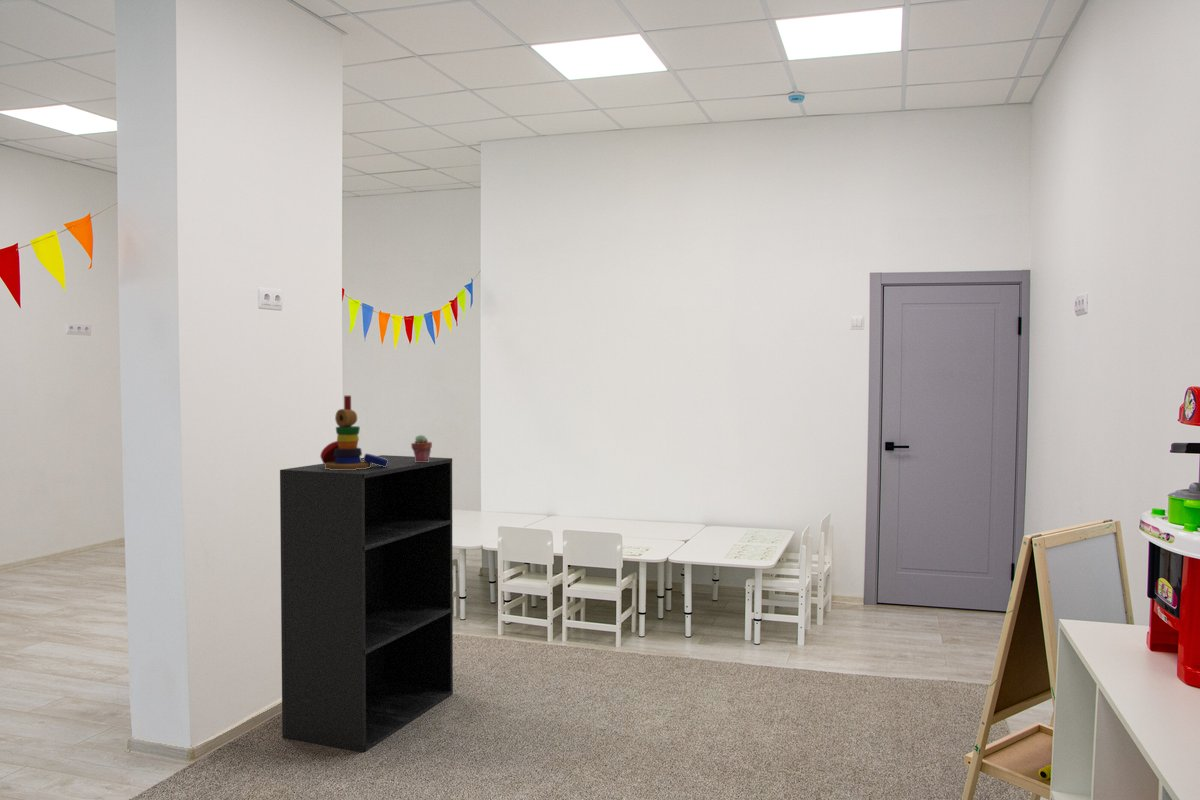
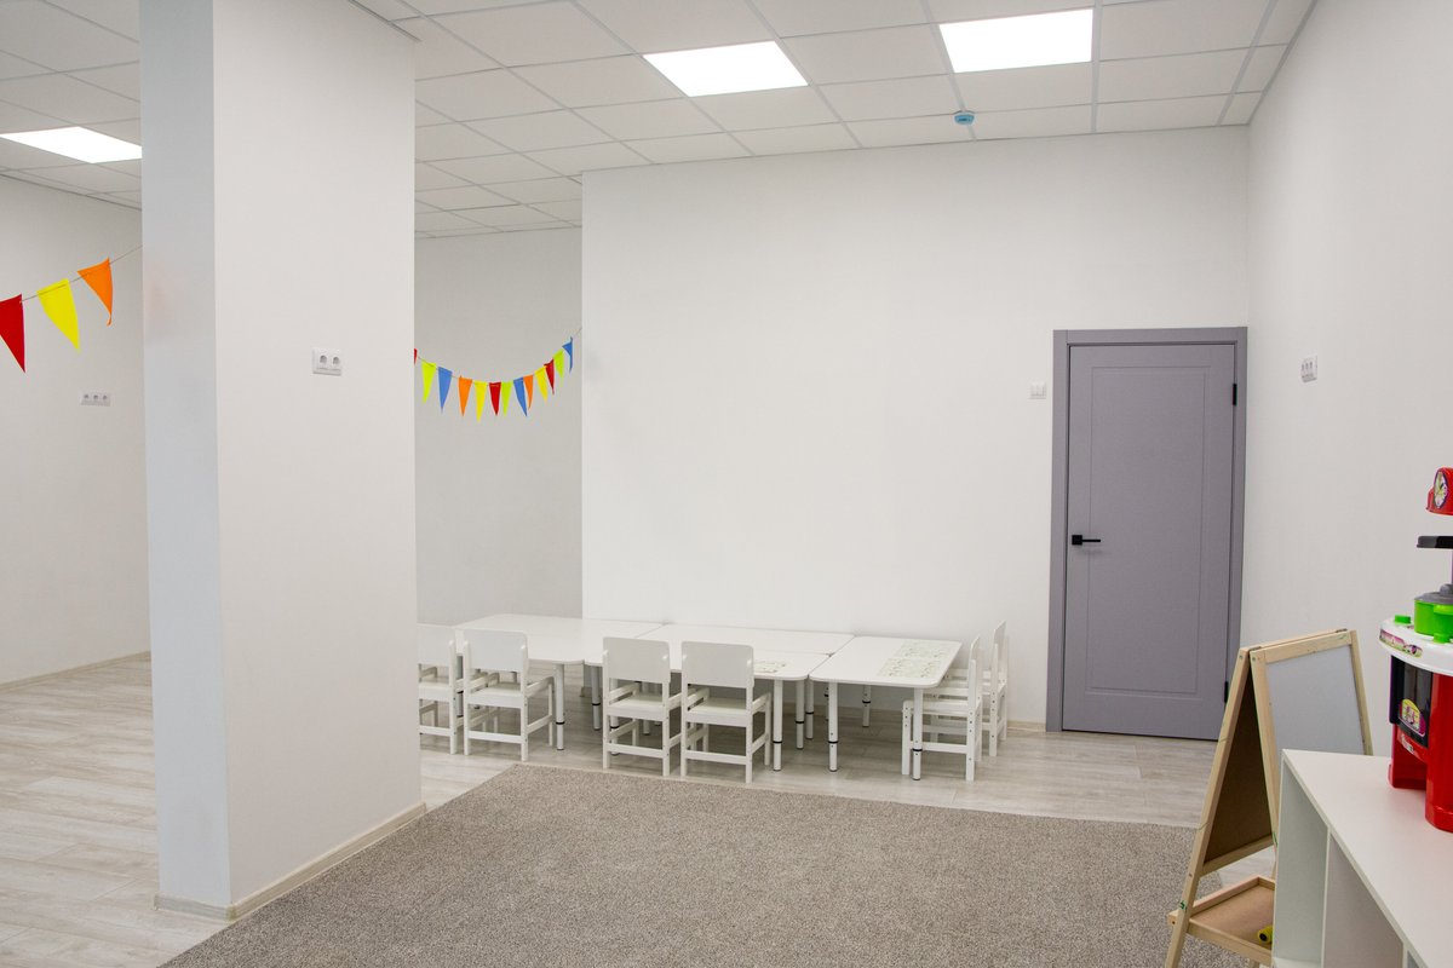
- bookshelf [279,454,454,754]
- potted succulent [410,434,433,462]
- stacking toy [319,395,388,470]
